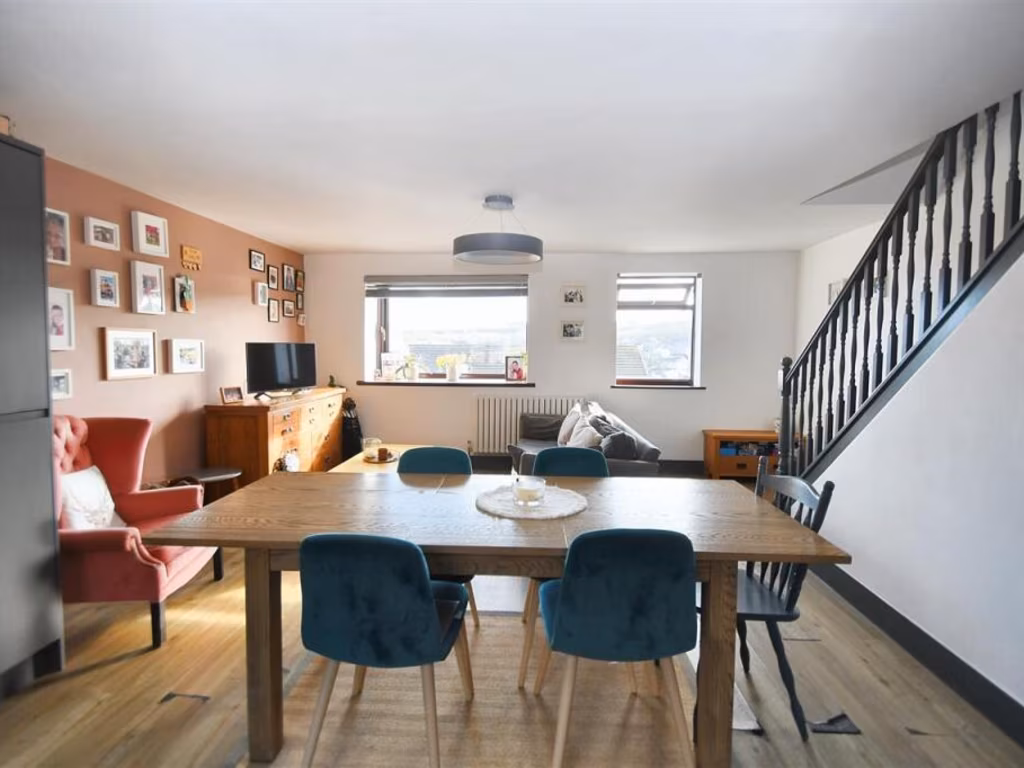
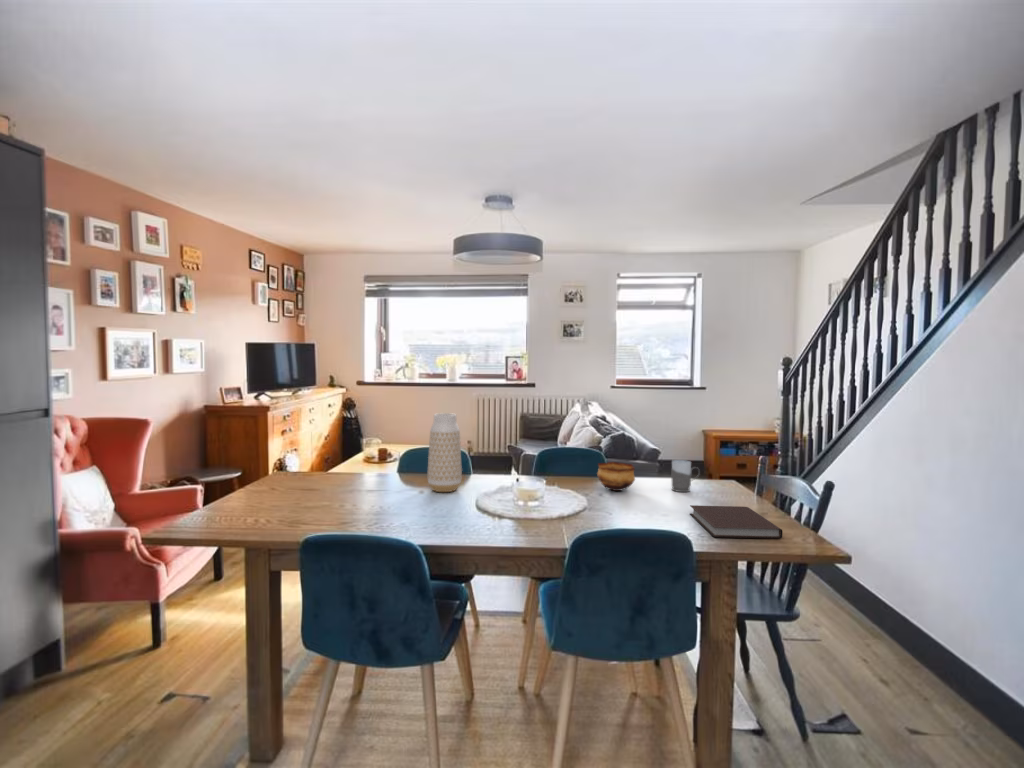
+ vase [427,412,463,493]
+ bowl [596,461,636,492]
+ mug [670,459,701,493]
+ notebook [689,504,783,539]
